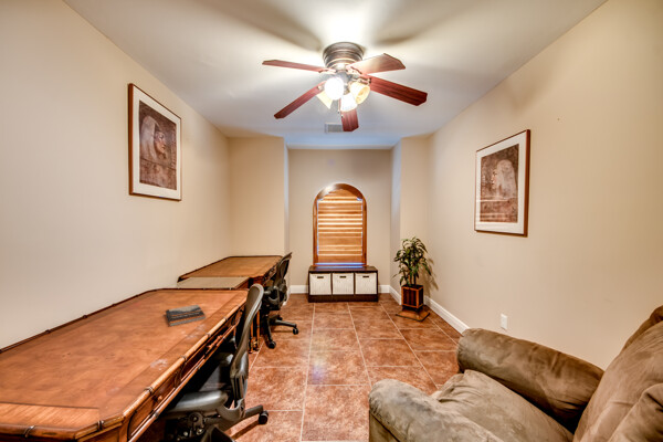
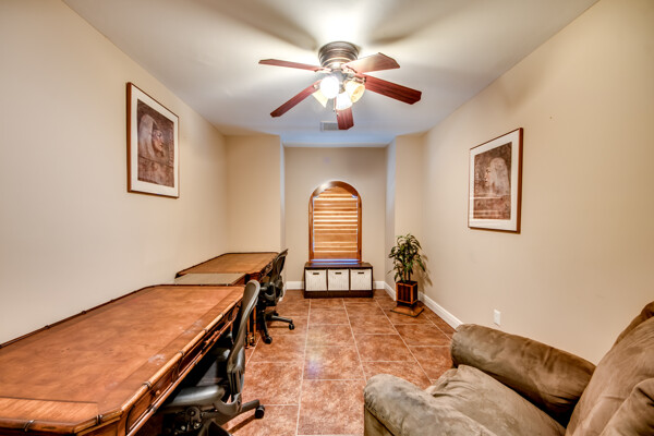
- book [165,304,207,327]
